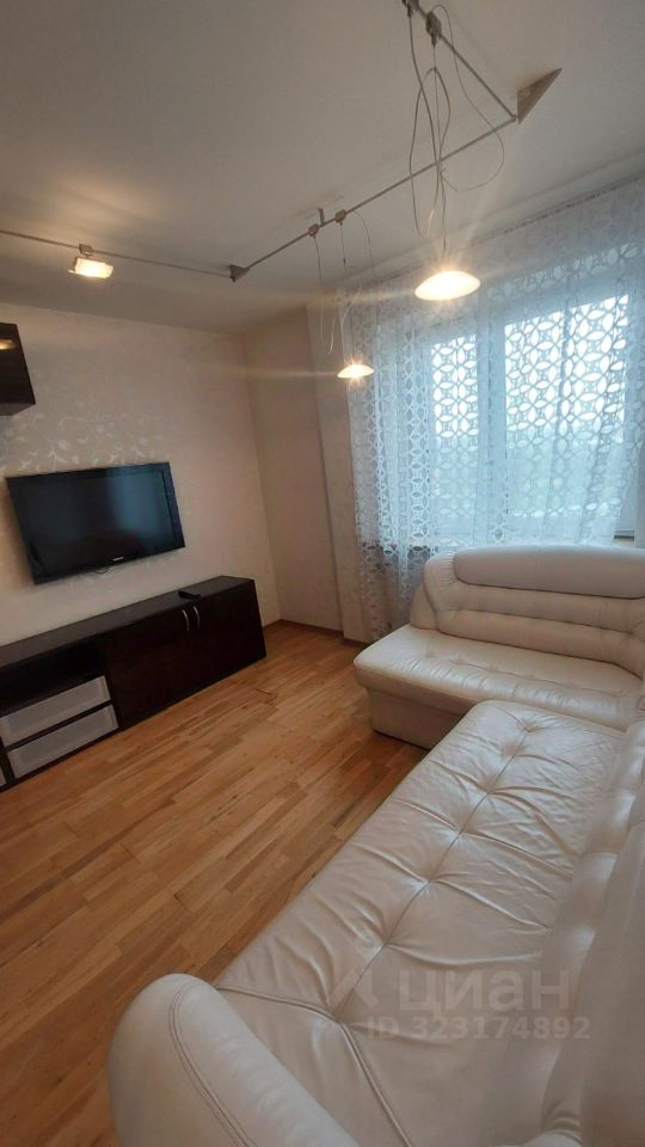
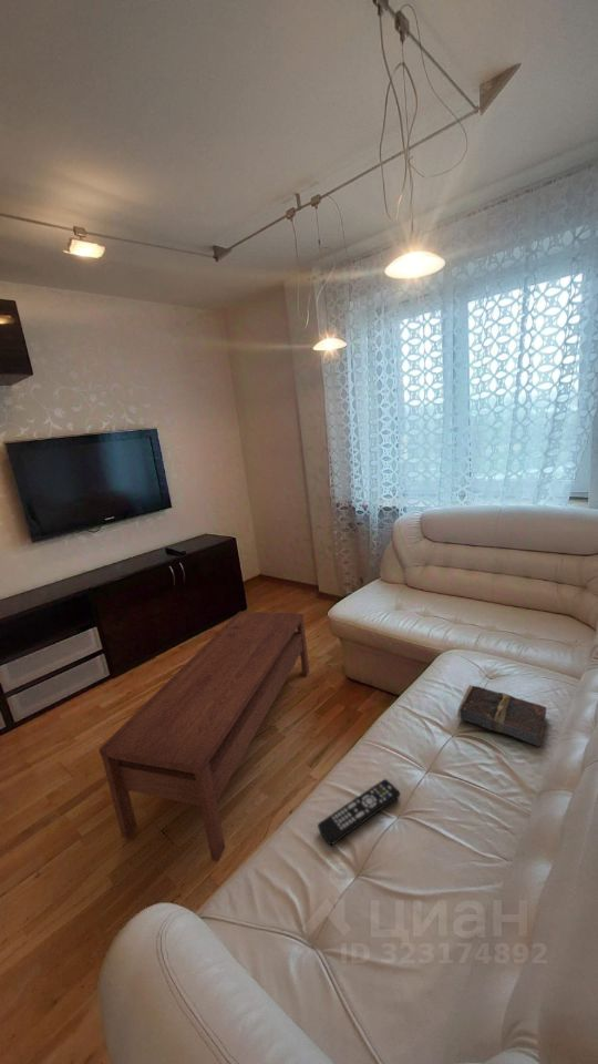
+ book [456,684,547,747]
+ coffee table [97,611,310,862]
+ remote control [317,778,401,847]
